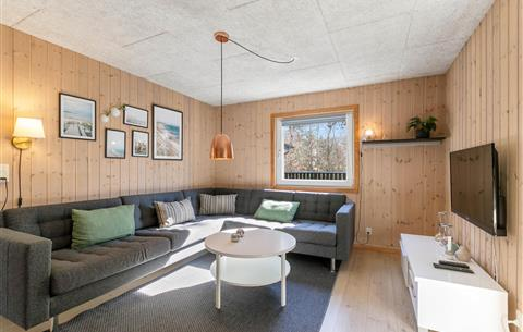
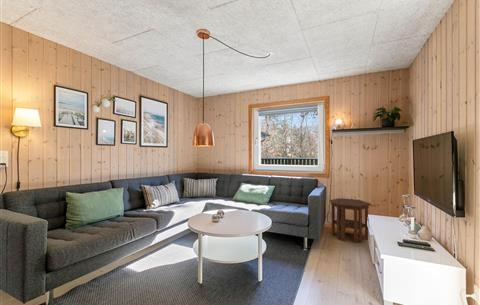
+ side table [328,197,372,244]
